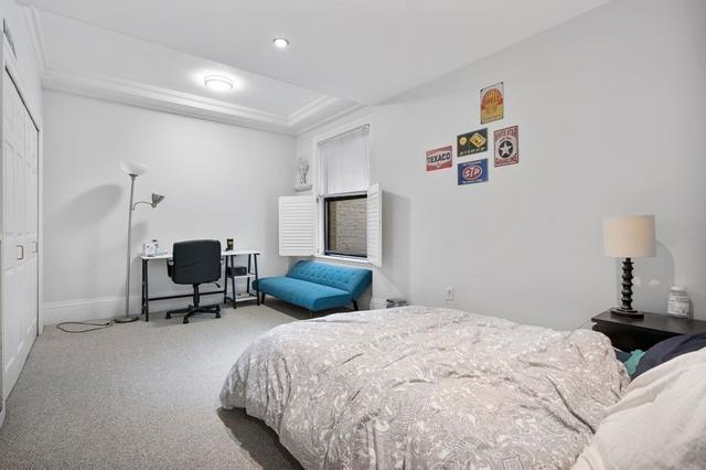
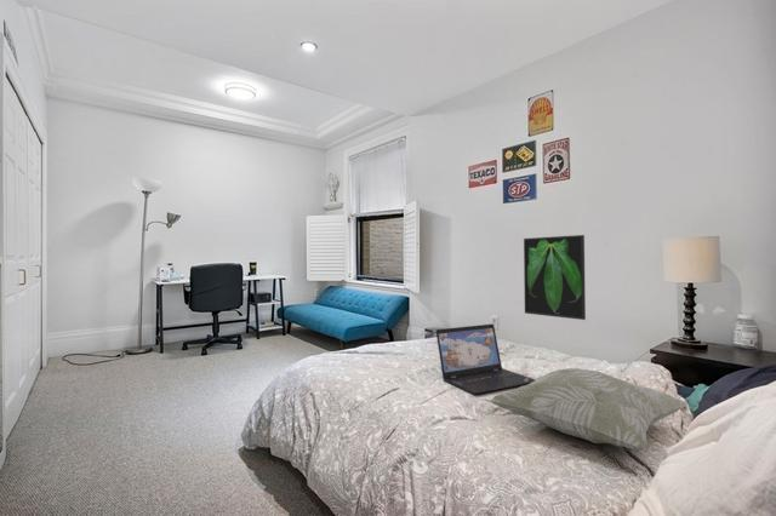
+ decorative pillow [489,367,689,452]
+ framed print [523,234,587,321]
+ laptop [434,323,536,396]
